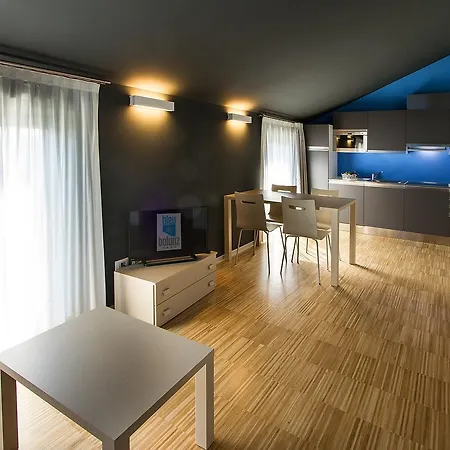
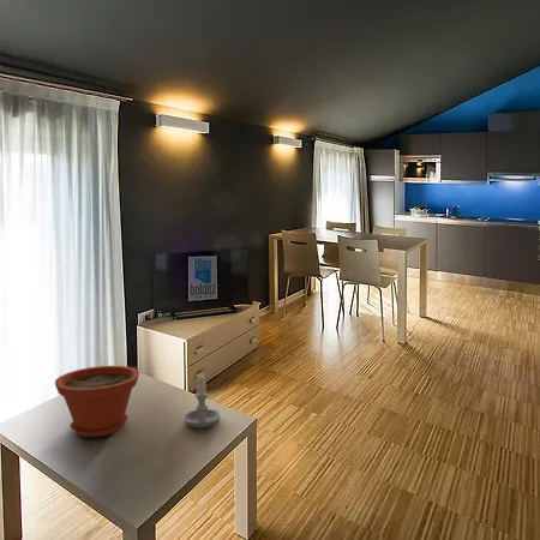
+ candle [182,373,221,430]
+ plant pot [54,365,140,438]
